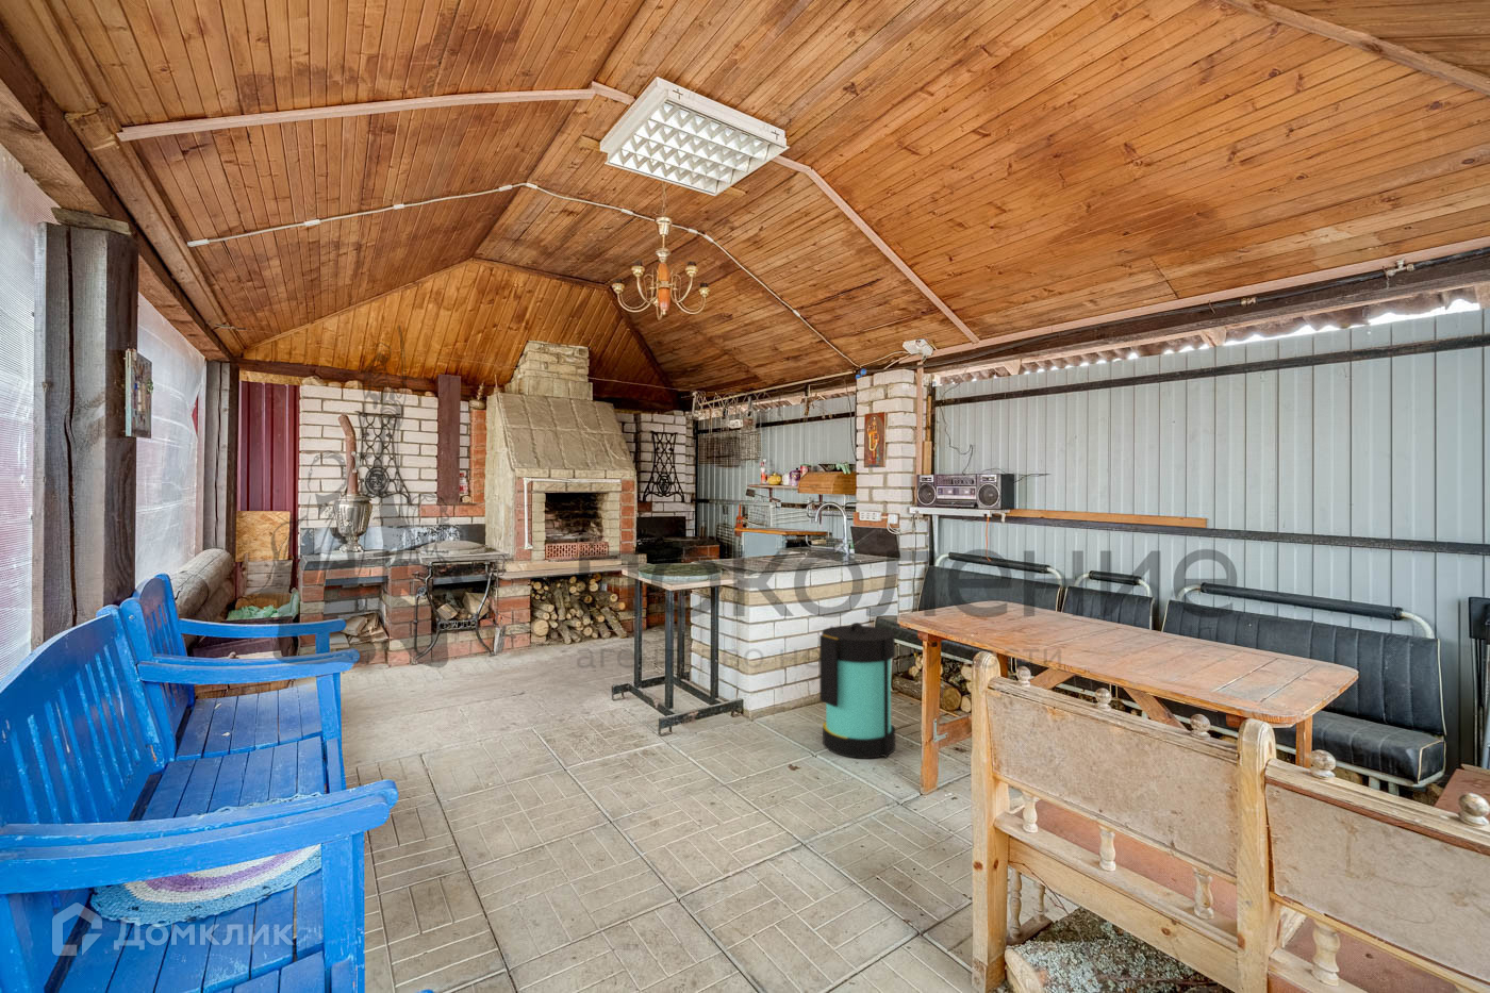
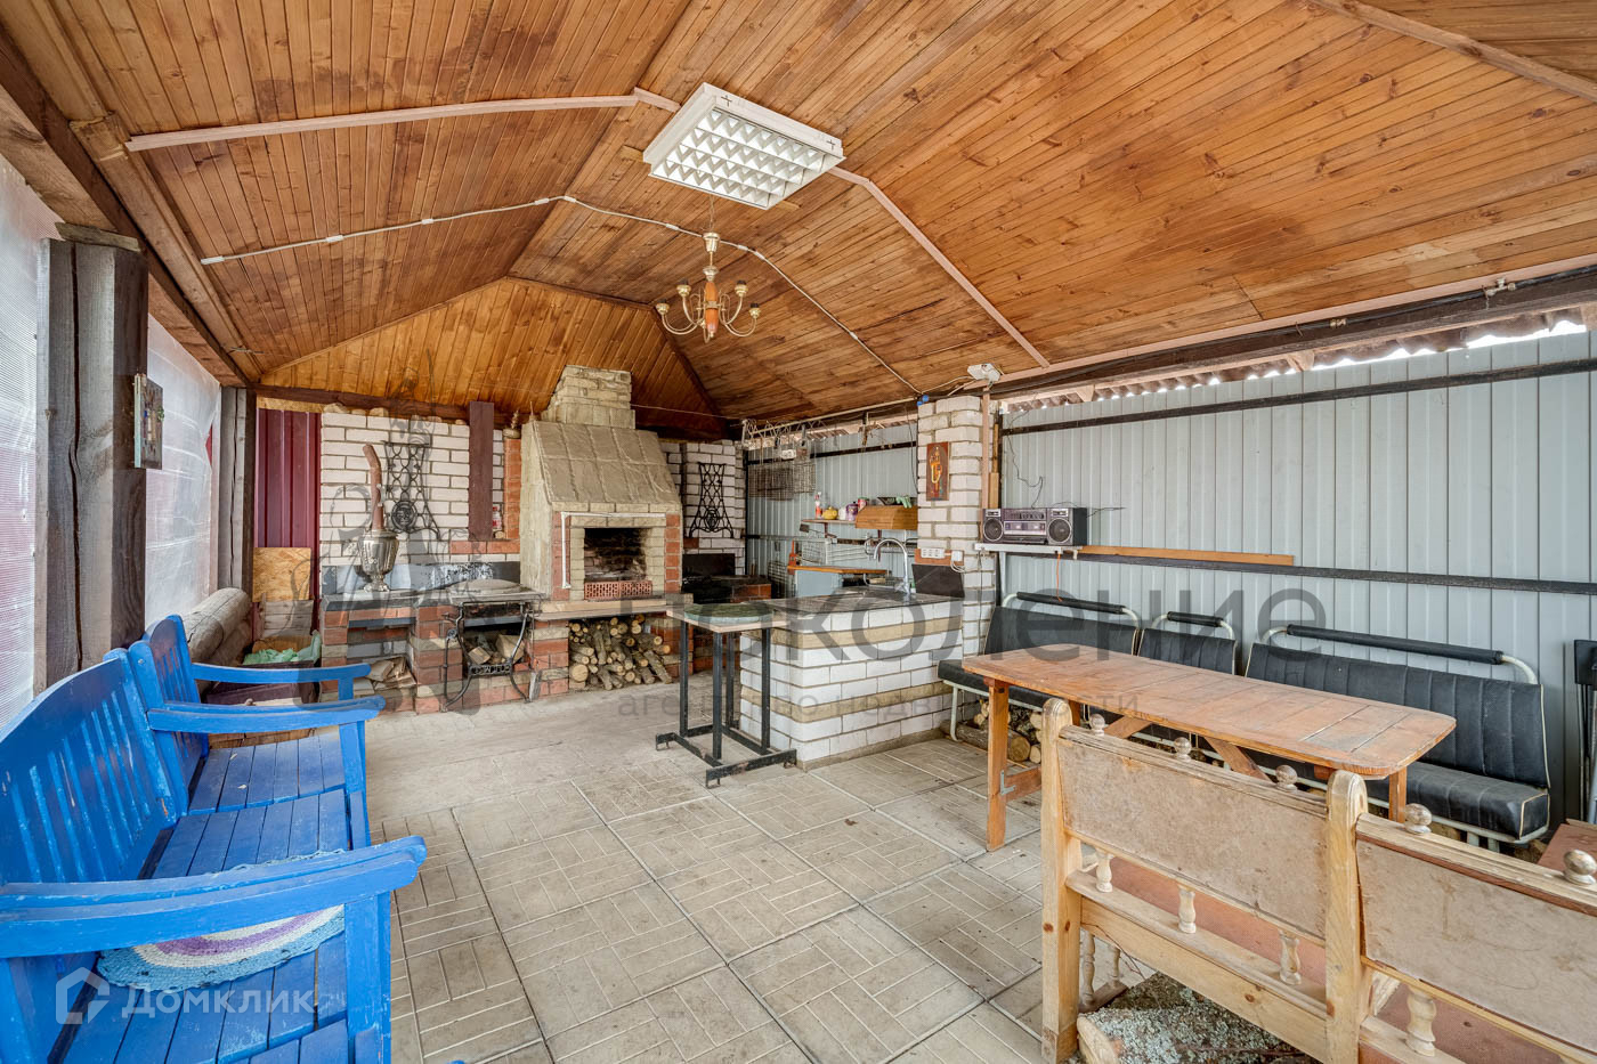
- lantern [819,622,896,760]
